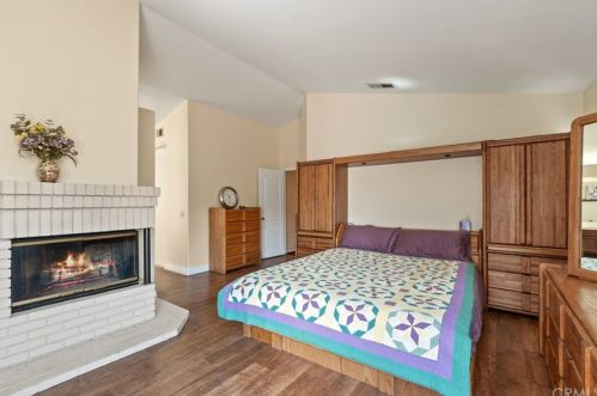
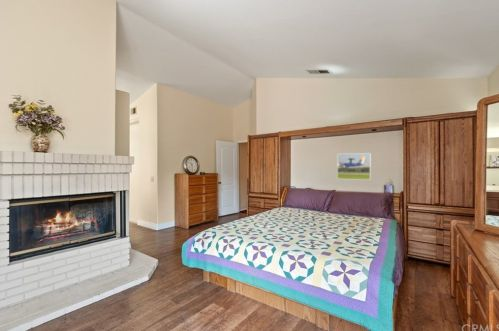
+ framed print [336,152,372,181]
